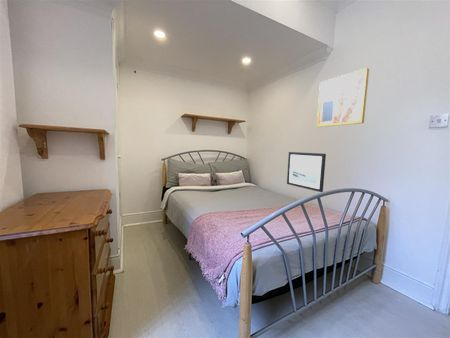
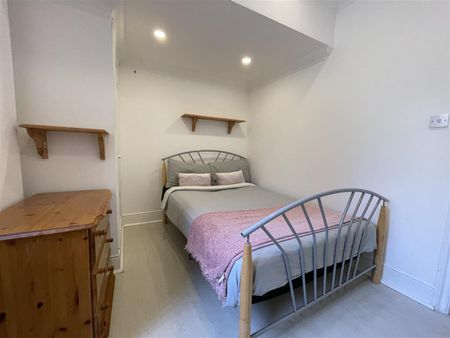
- wall art [286,151,327,193]
- wall art [316,67,370,128]
